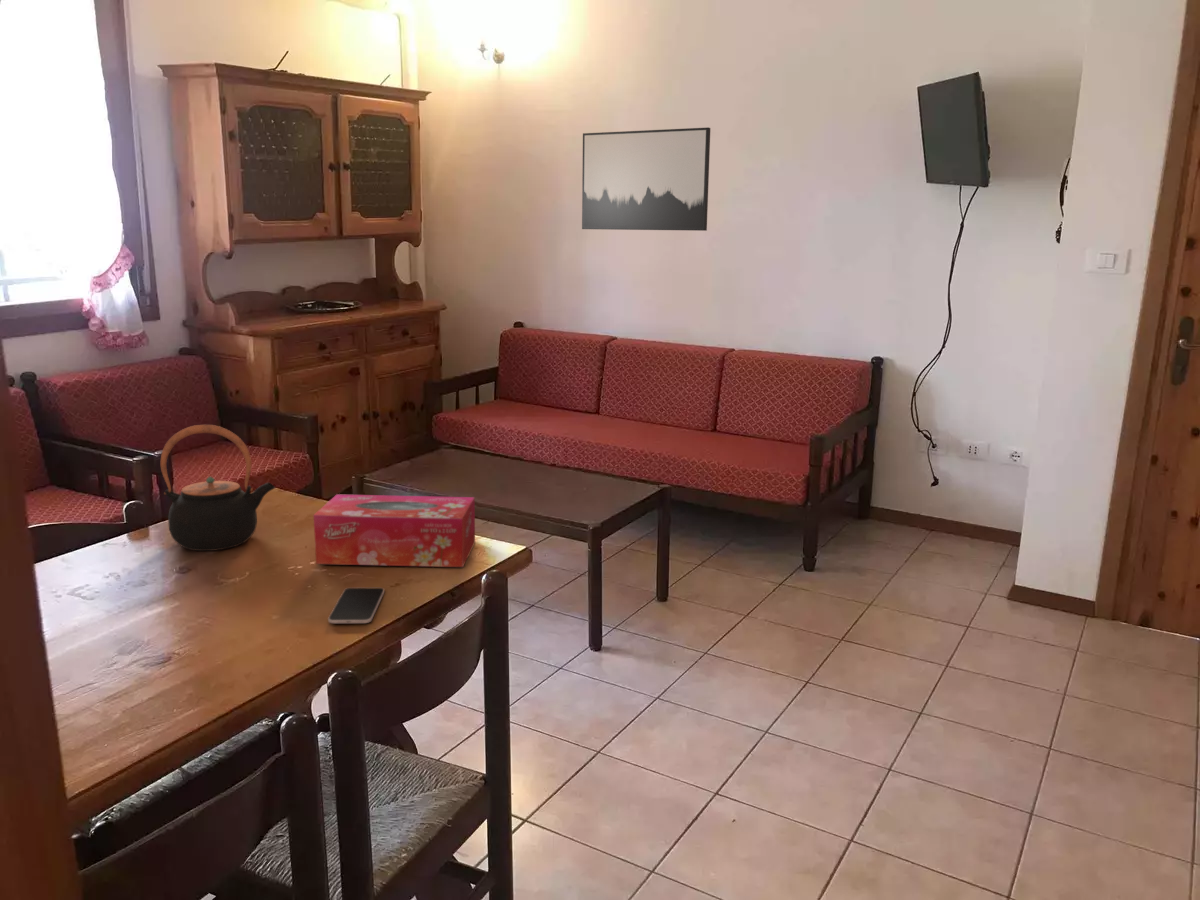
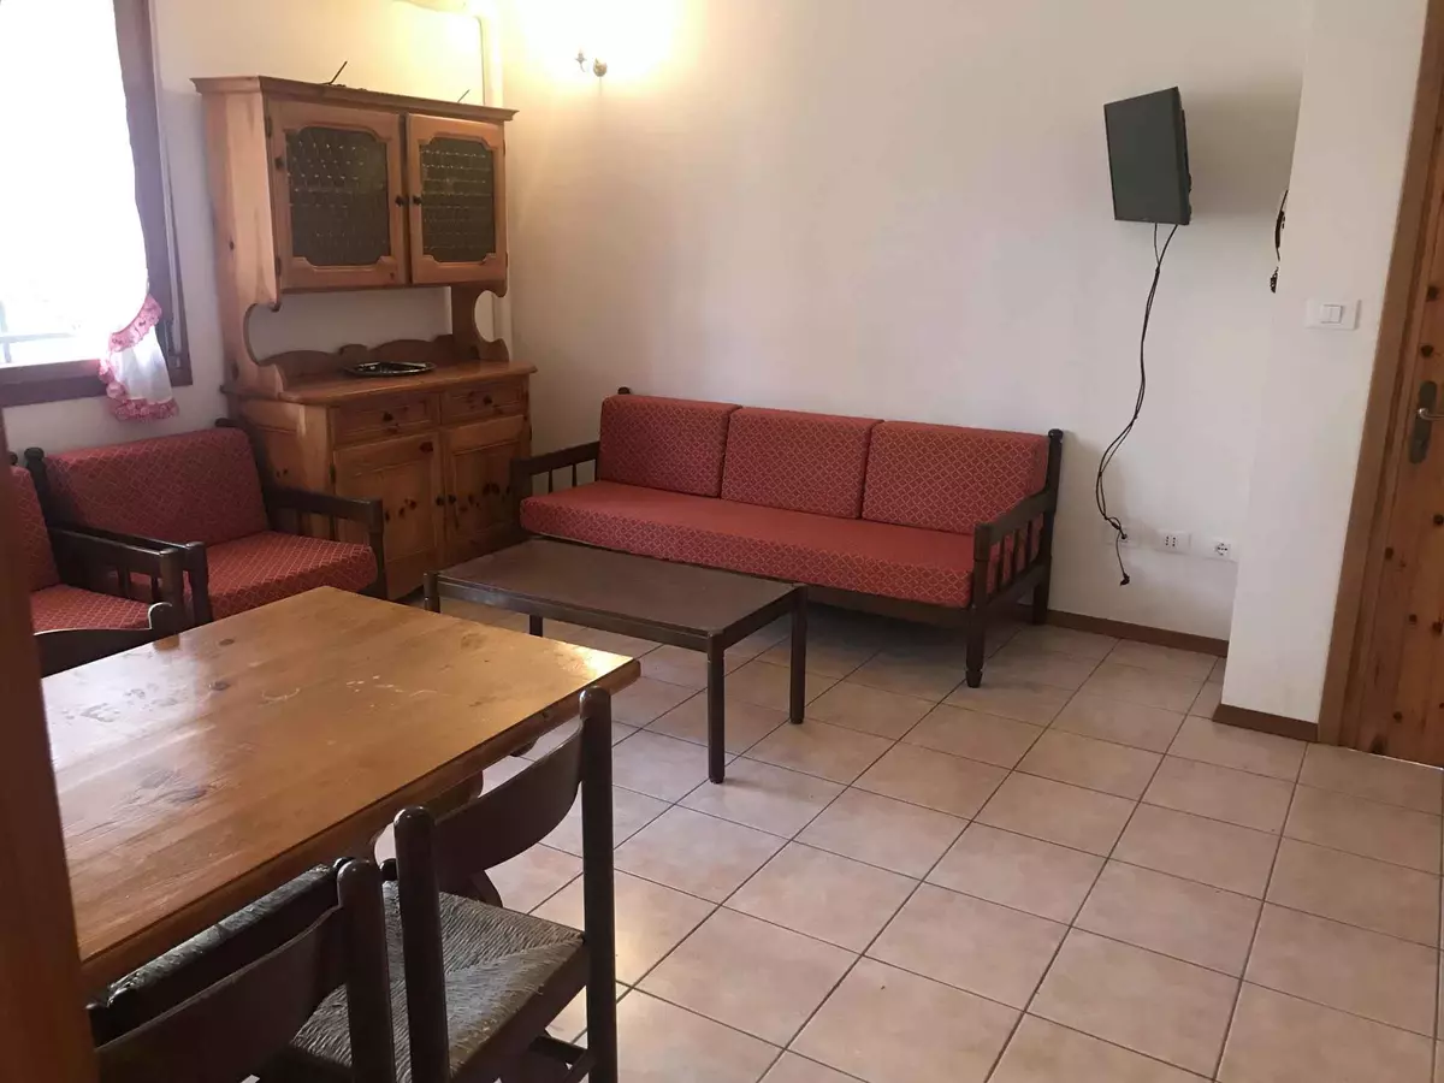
- wall art [581,127,711,232]
- tissue box [313,493,476,568]
- smartphone [327,587,385,624]
- teapot [160,424,276,552]
